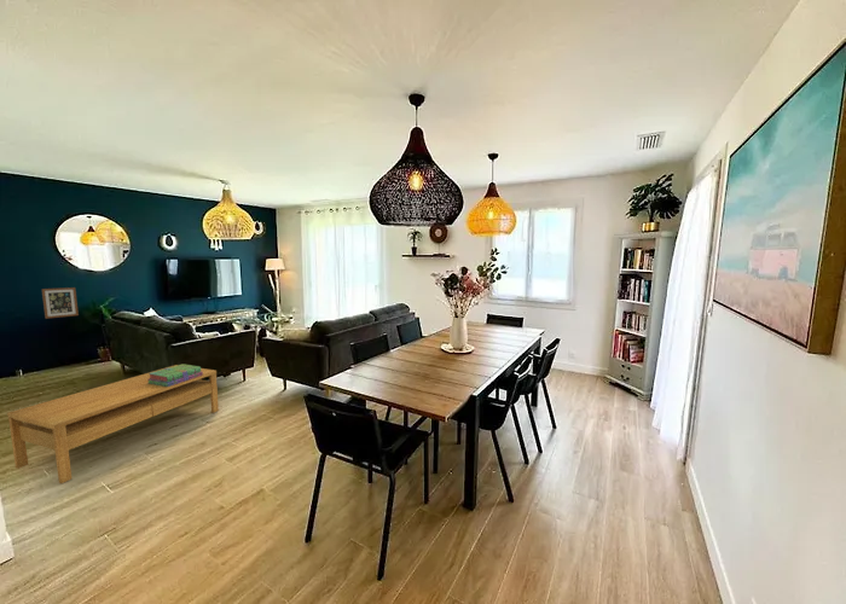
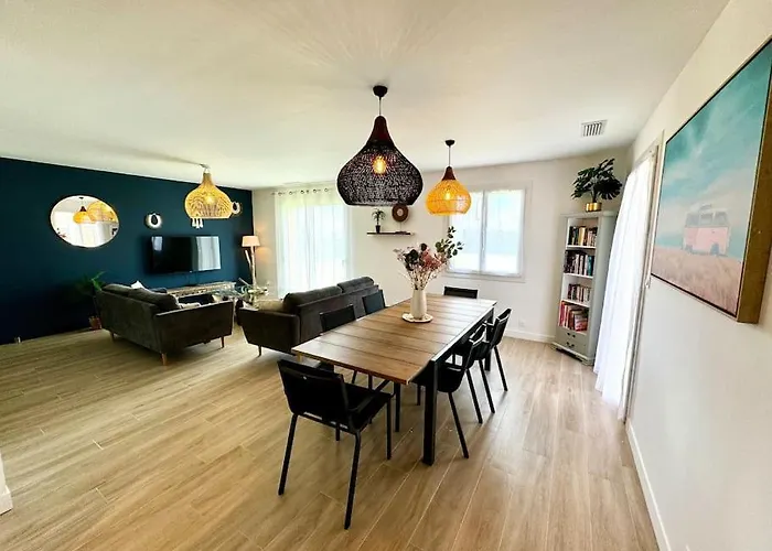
- stack of books [149,364,203,387]
- coffee table [6,364,220,484]
- wall art [41,286,80,320]
